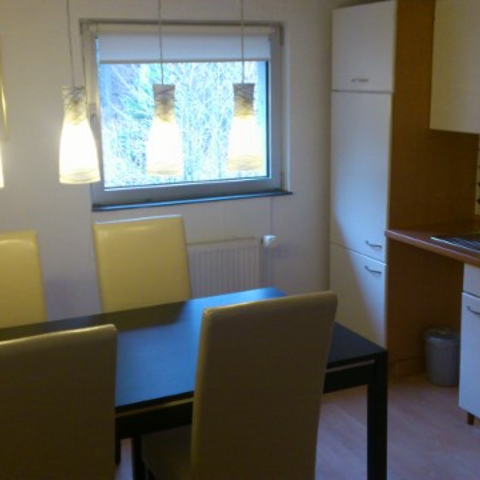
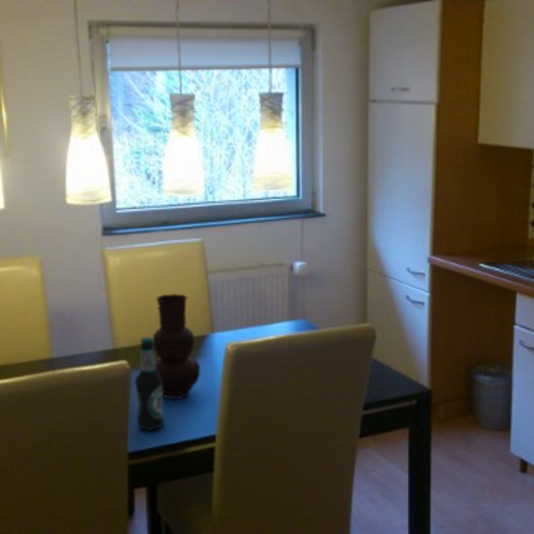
+ bottle [134,336,165,432]
+ vase [151,293,201,400]
